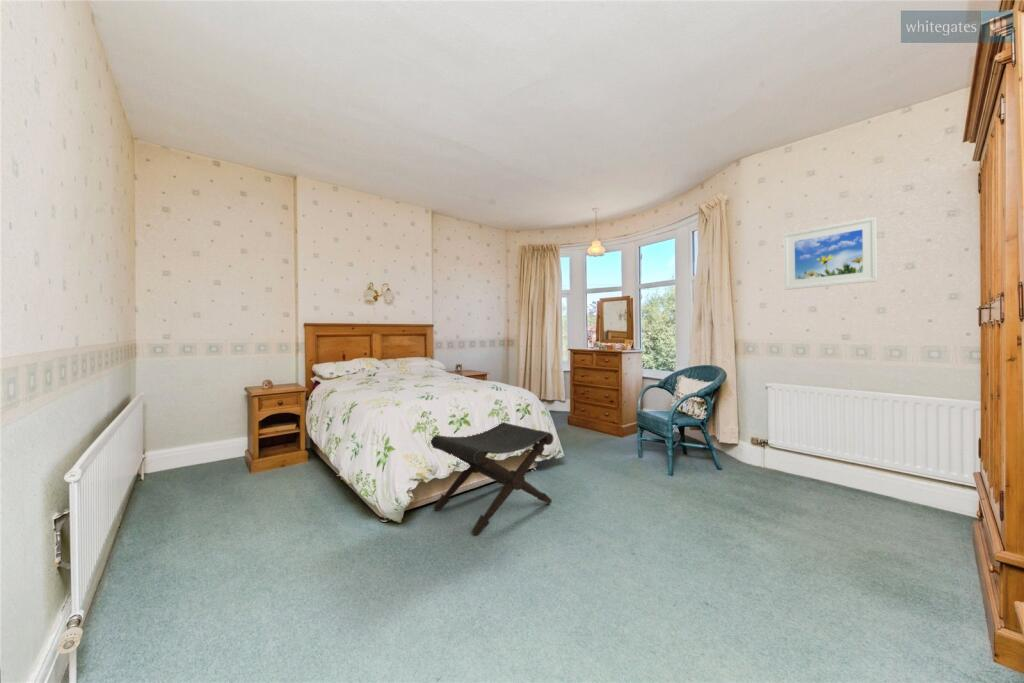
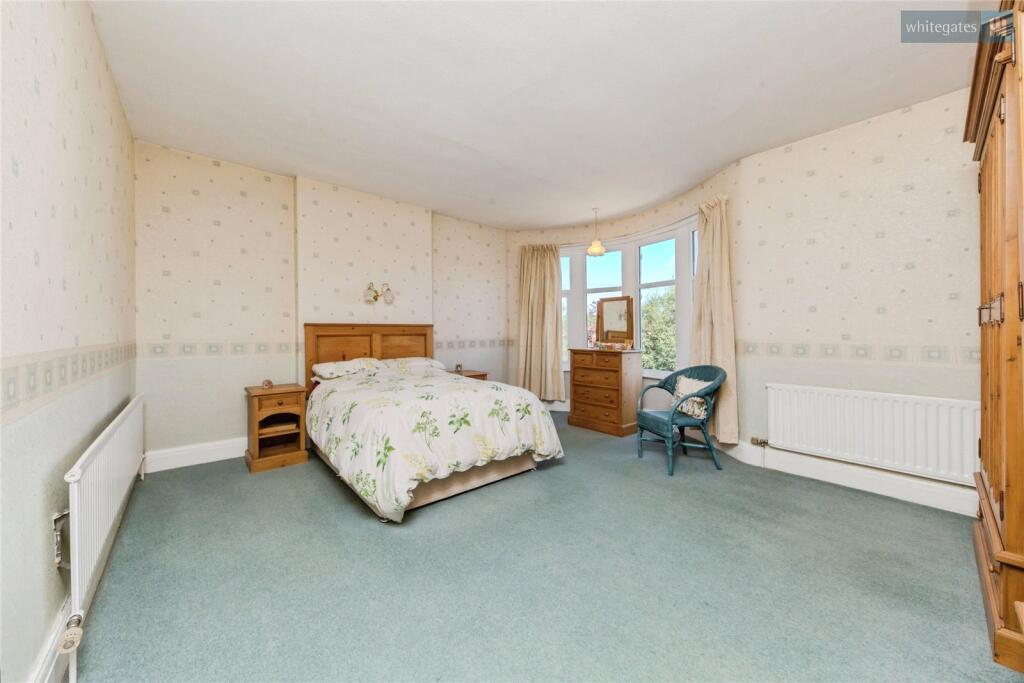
- footstool [430,421,554,536]
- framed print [783,216,878,291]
